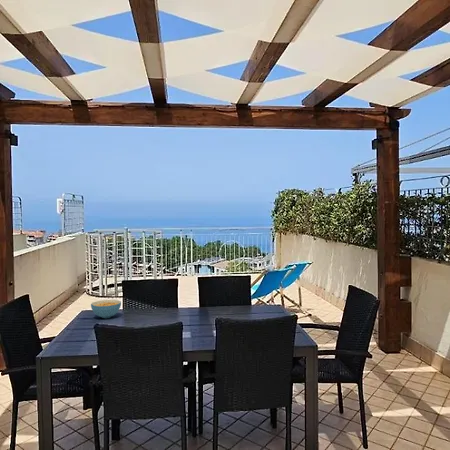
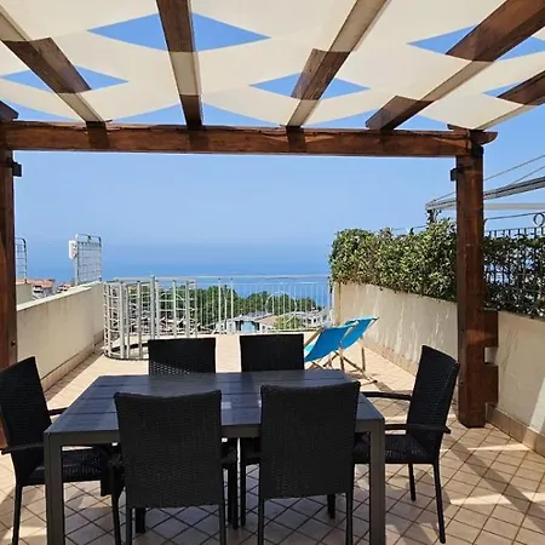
- cereal bowl [90,299,122,319]
